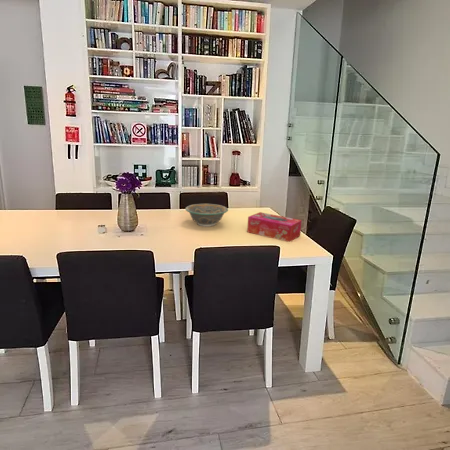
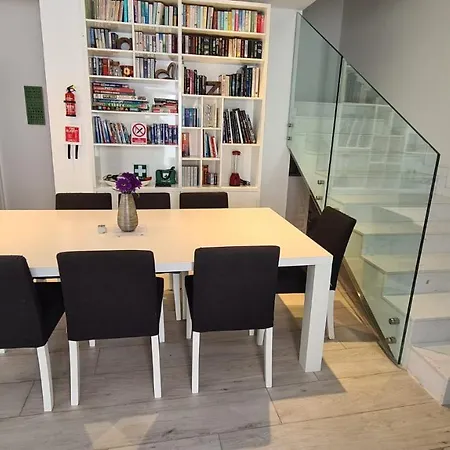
- tissue box [246,211,303,243]
- bowl [184,203,229,228]
